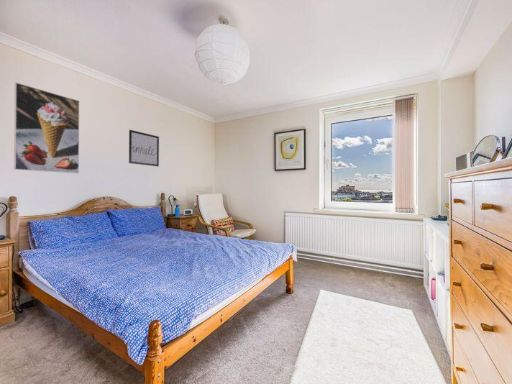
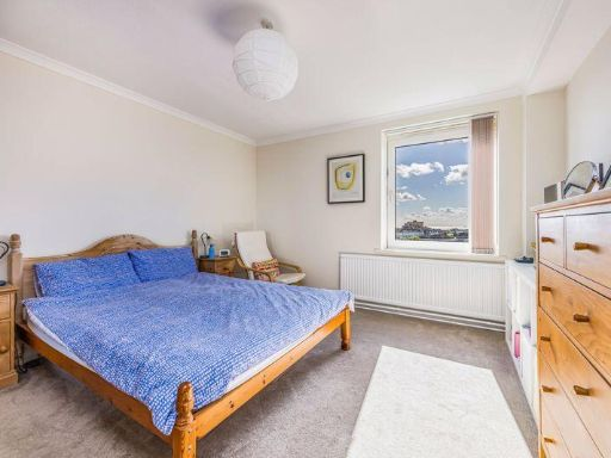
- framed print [13,82,80,174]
- wall art [128,129,160,167]
